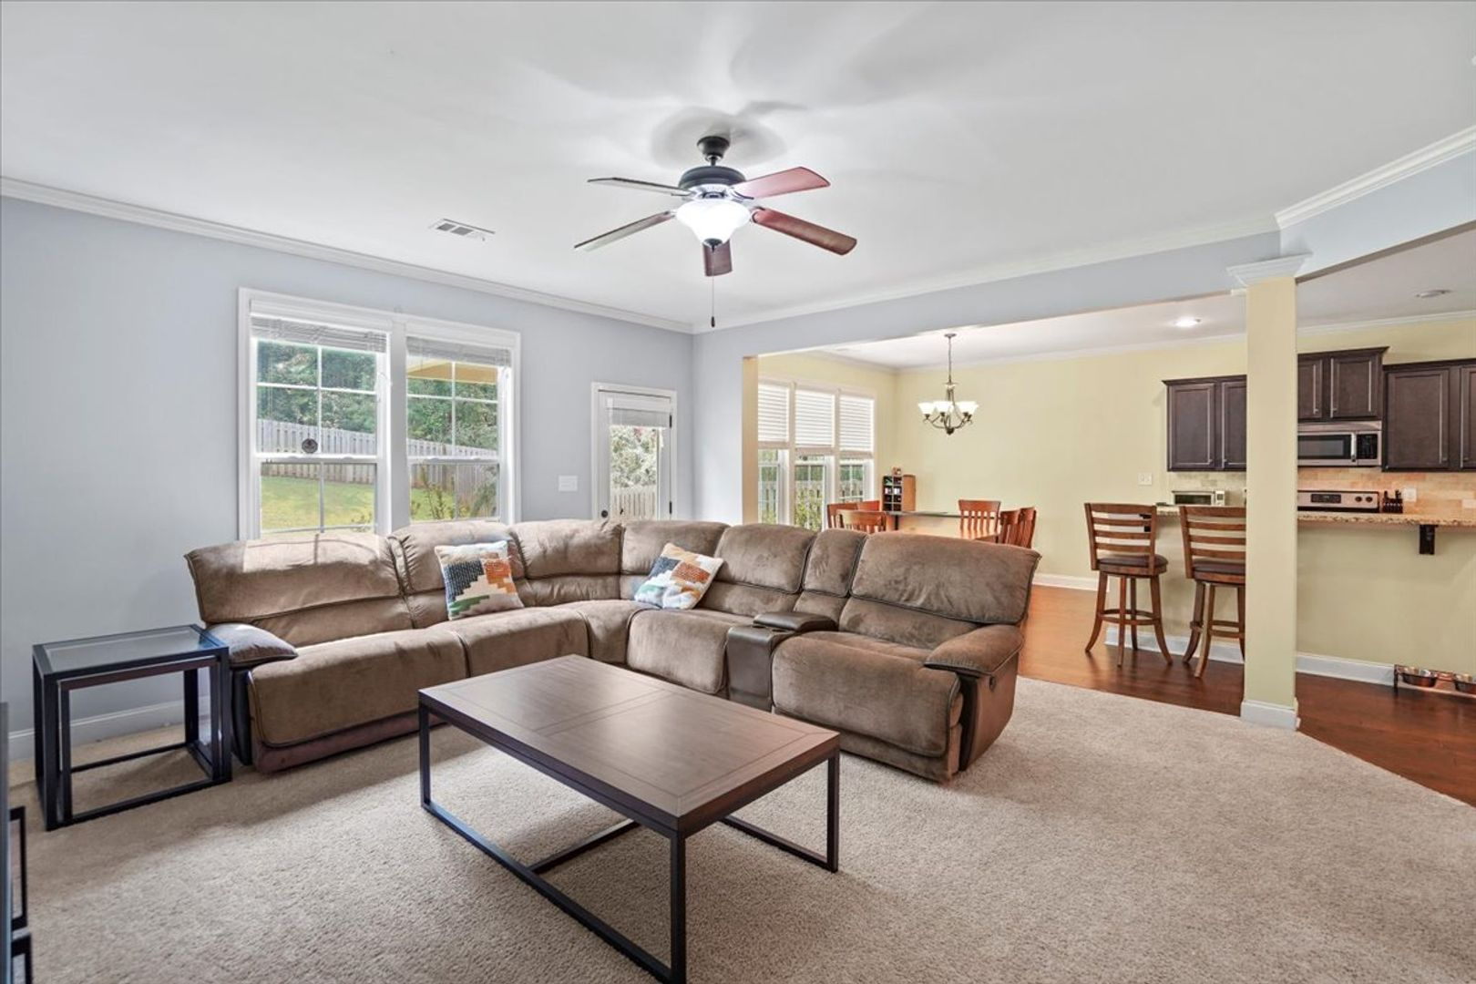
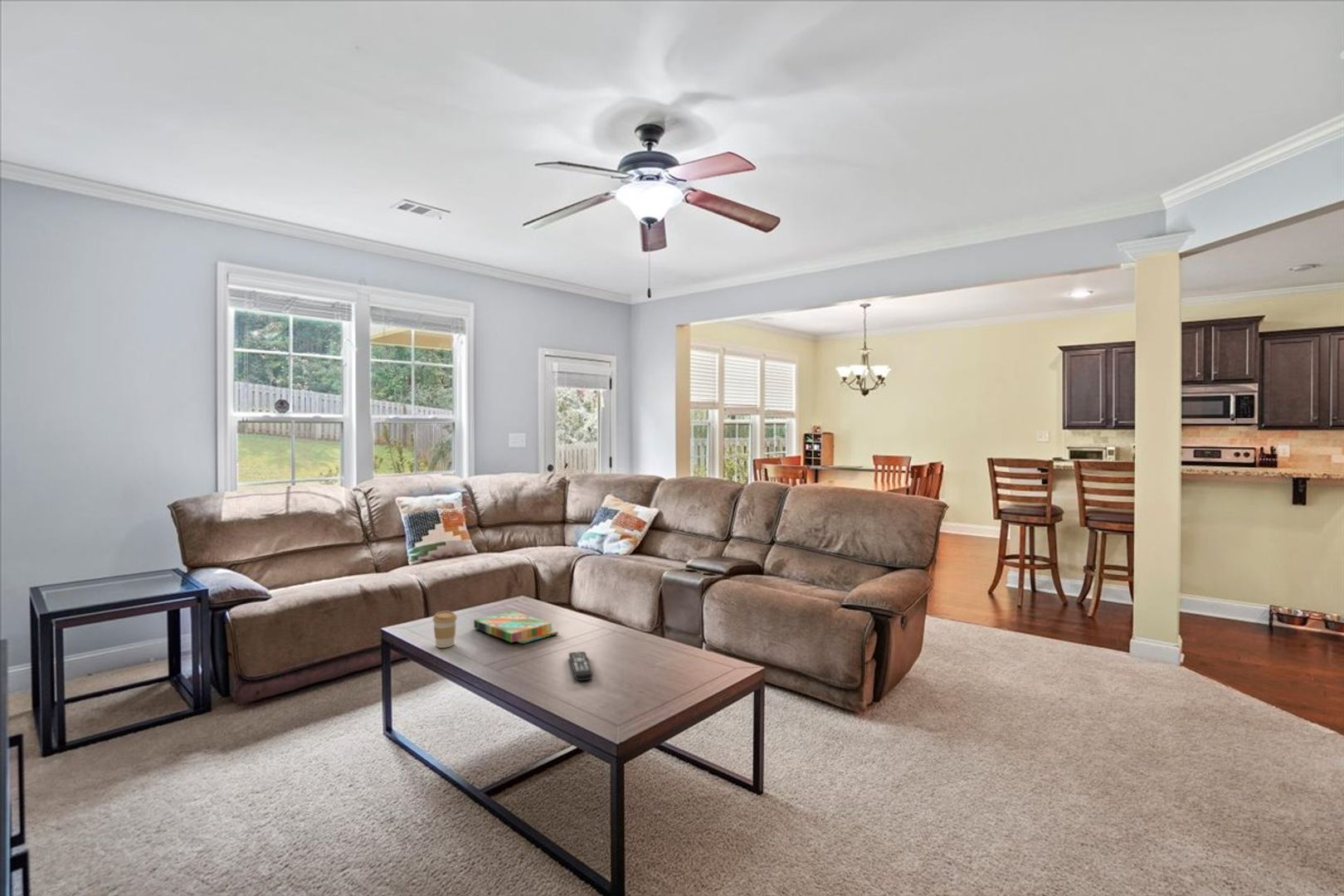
+ remote control [568,650,594,682]
+ coffee cup [432,610,458,649]
+ board game [473,610,559,645]
